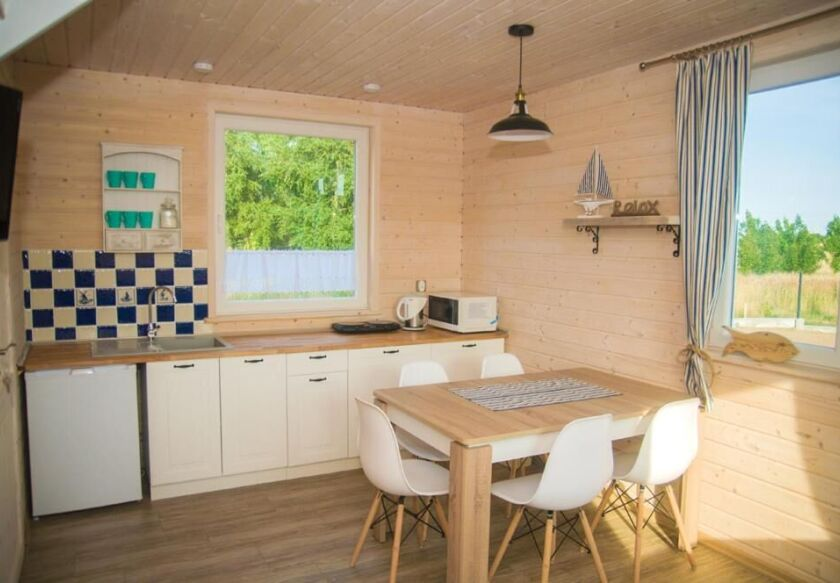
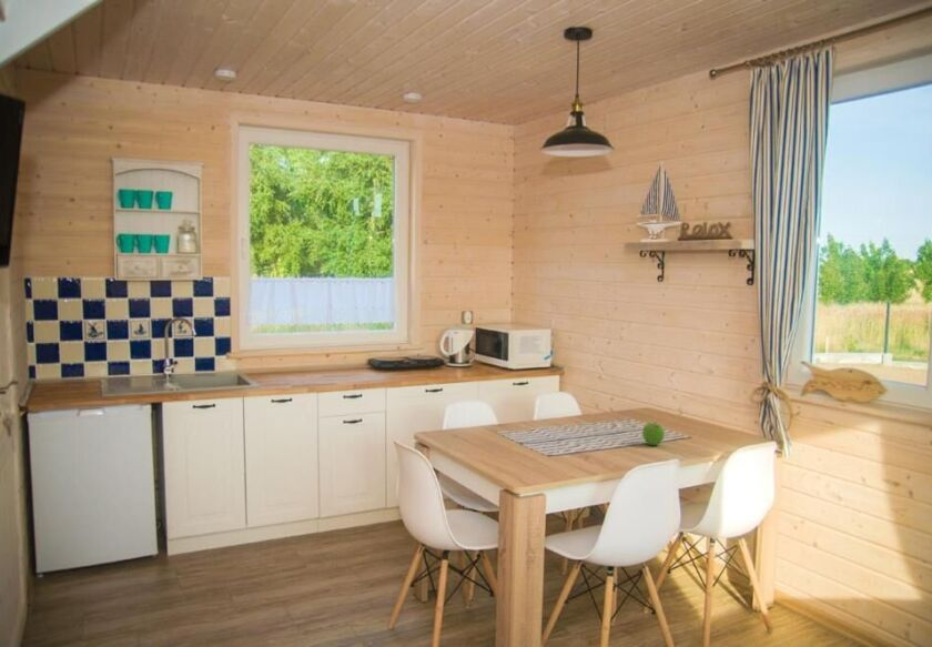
+ fruit [641,421,666,446]
